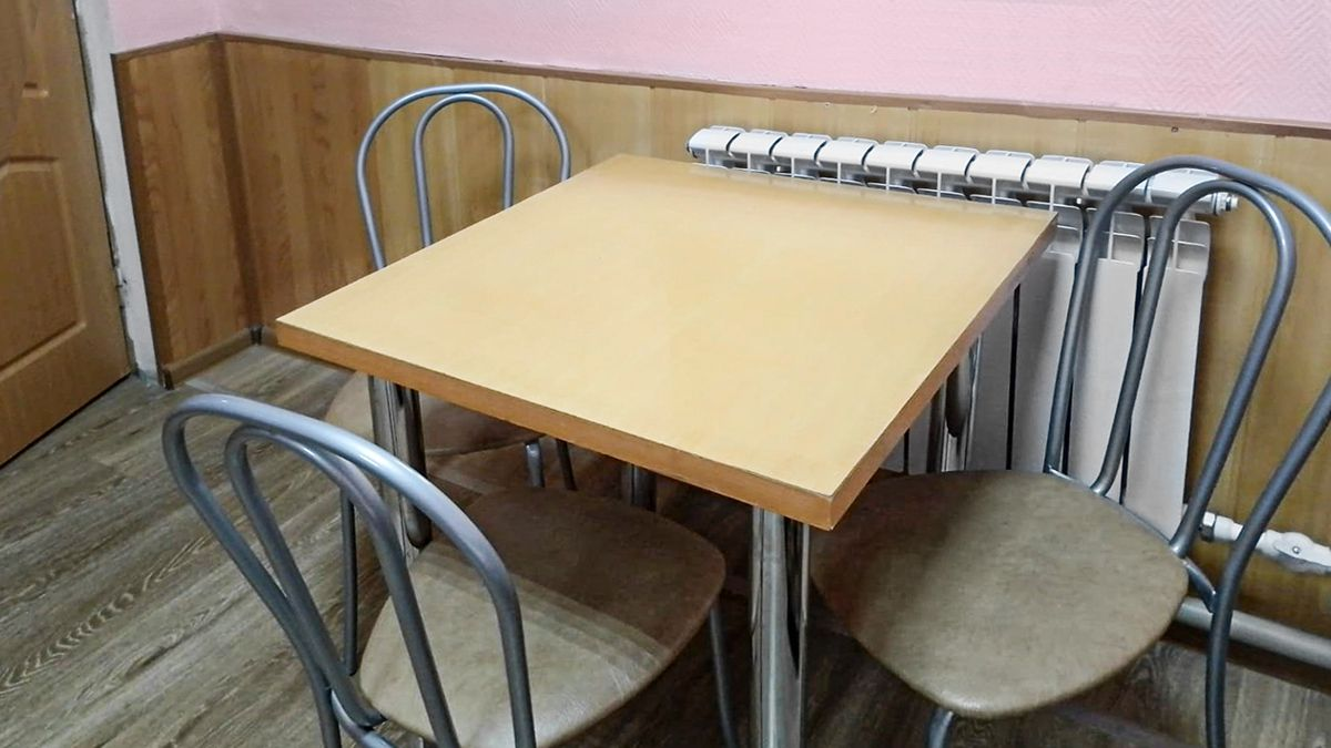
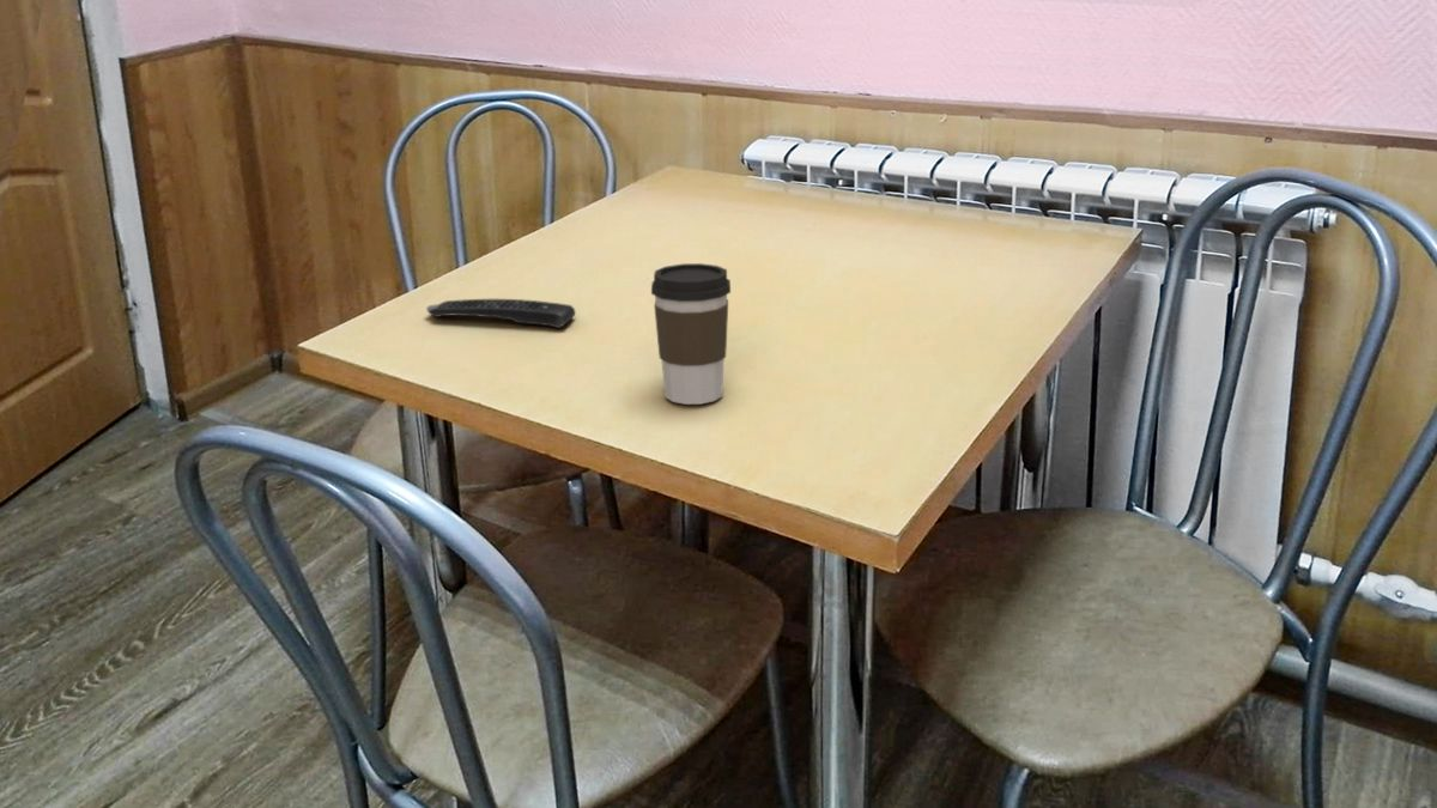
+ remote control [425,298,576,329]
+ coffee cup [650,262,732,406]
